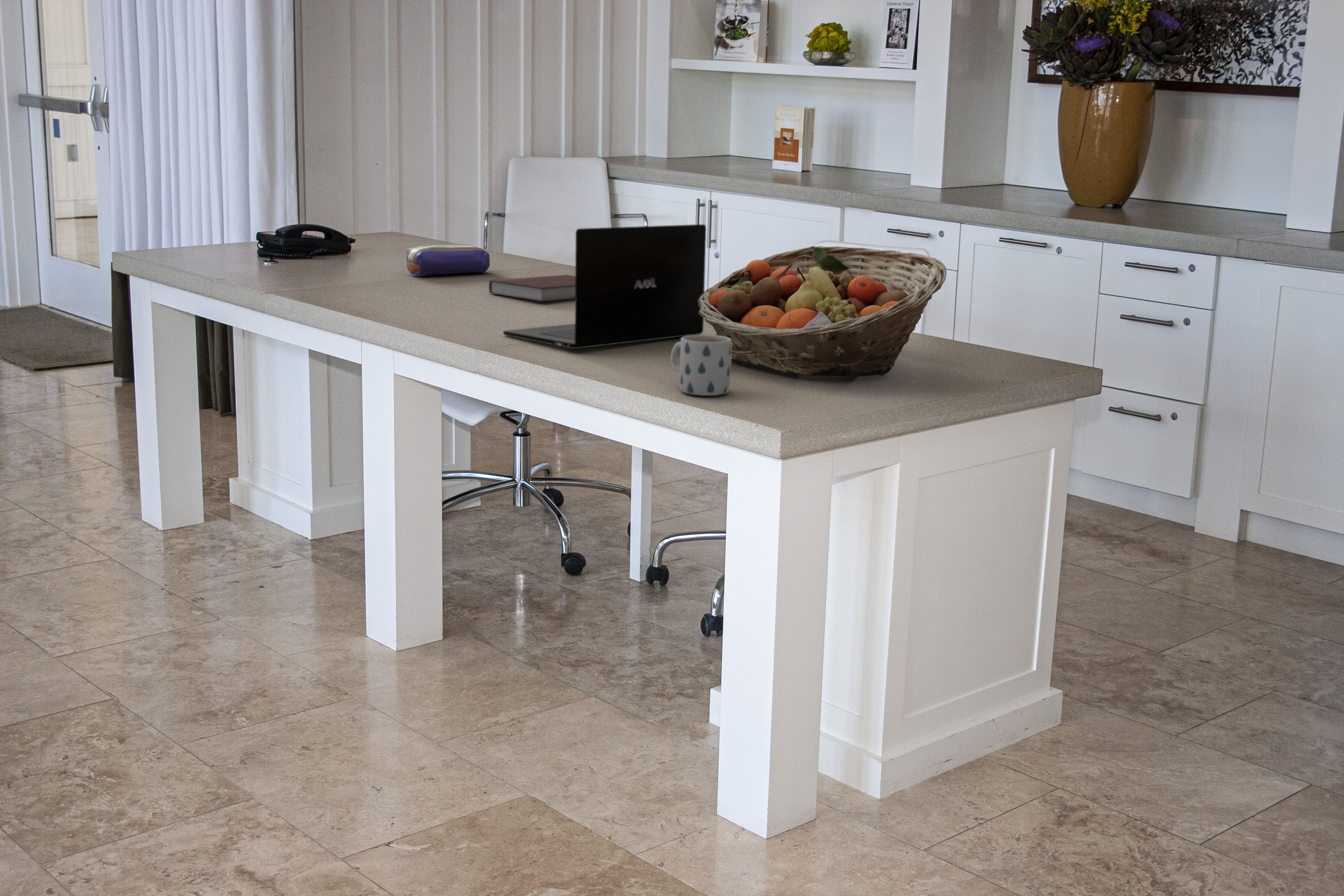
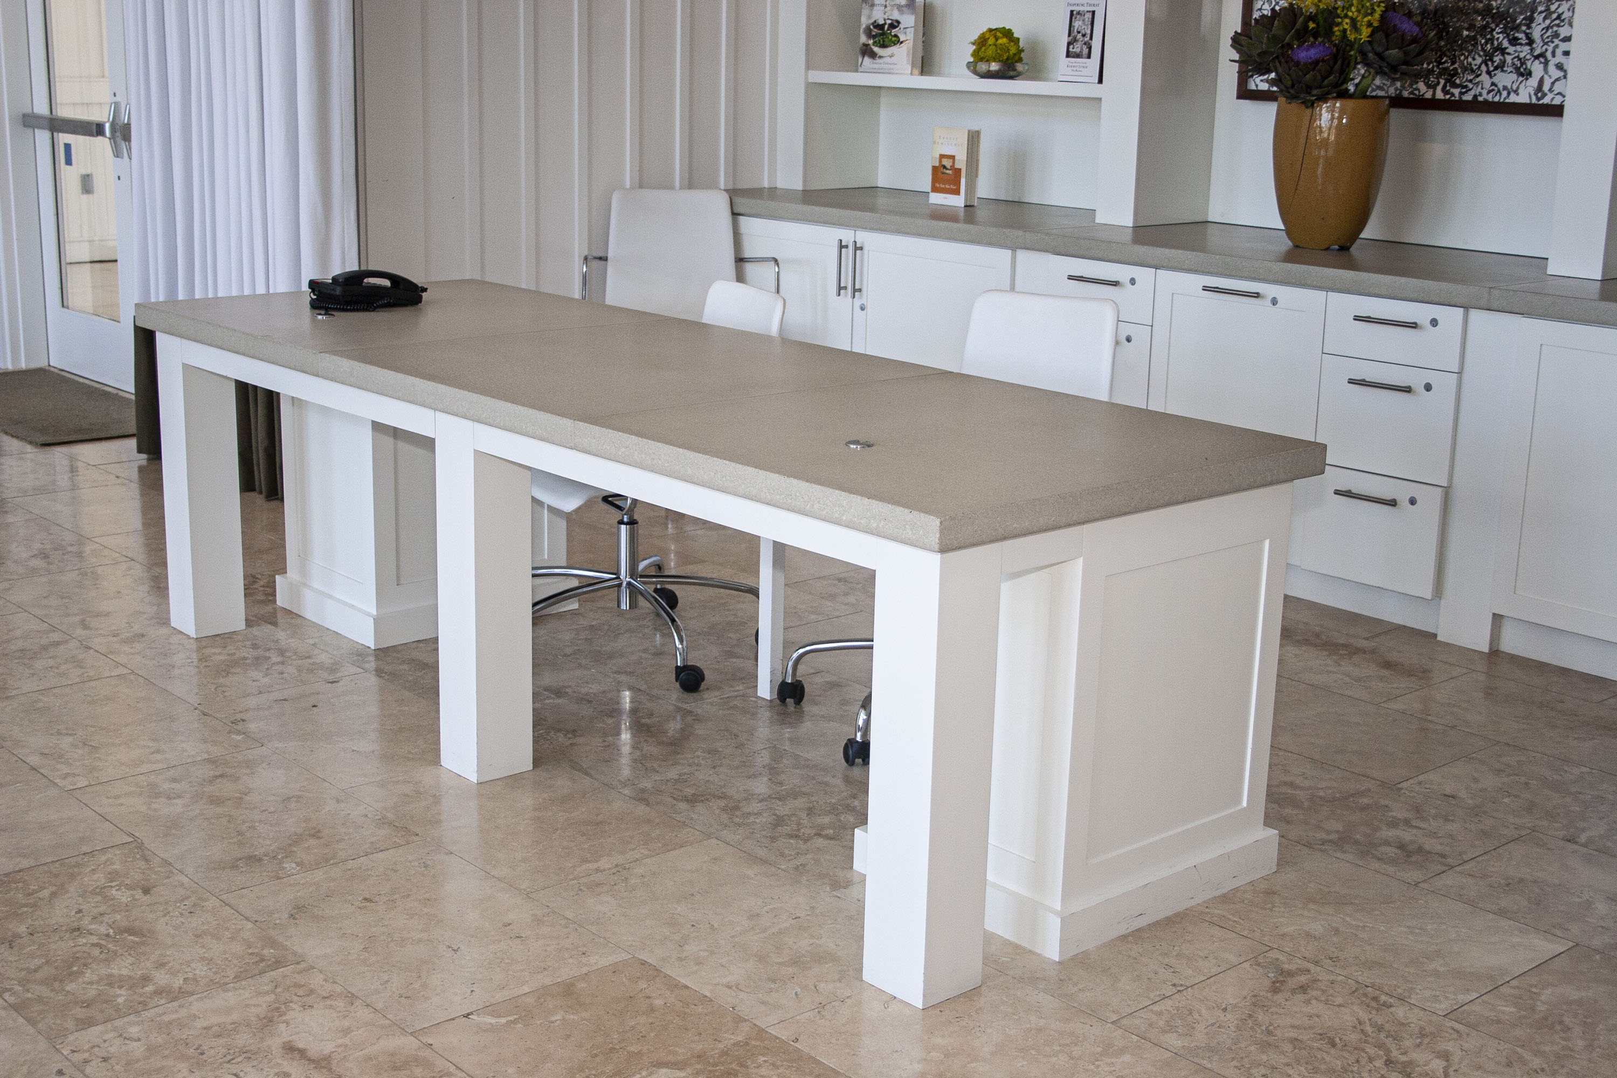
- laptop [503,224,706,349]
- notebook [488,274,575,302]
- fruit basket [698,246,947,377]
- pencil case [406,244,491,275]
- mug [670,334,732,396]
